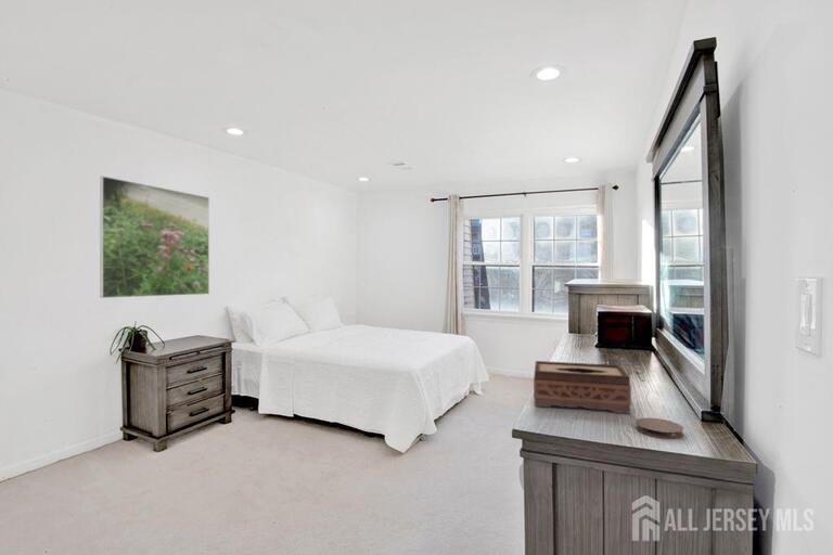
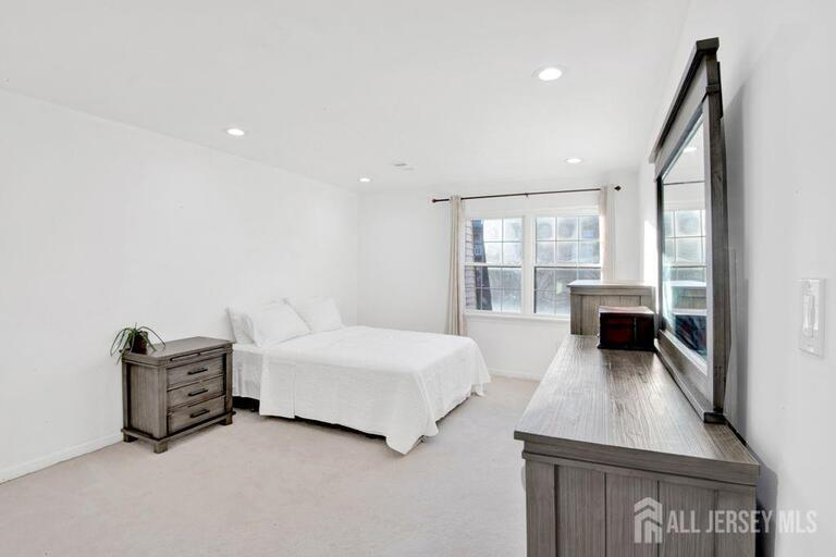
- tissue box [533,360,632,415]
- coaster [635,417,684,439]
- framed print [99,175,210,299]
